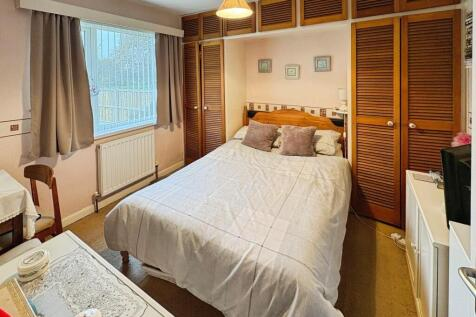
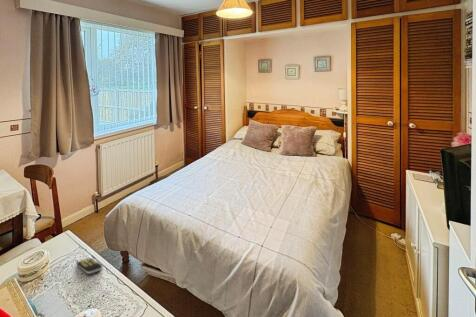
+ remote control [76,257,103,275]
